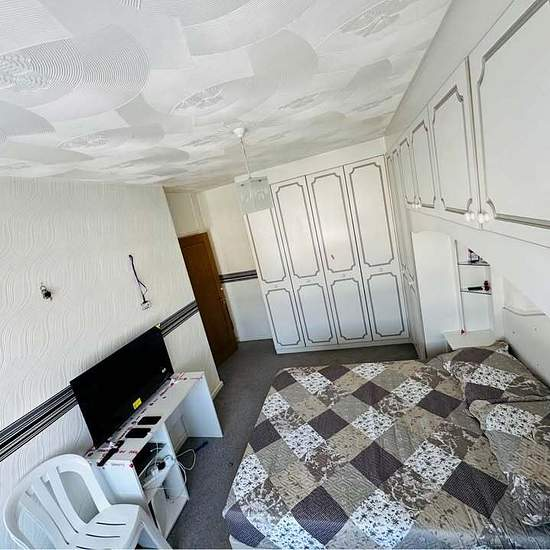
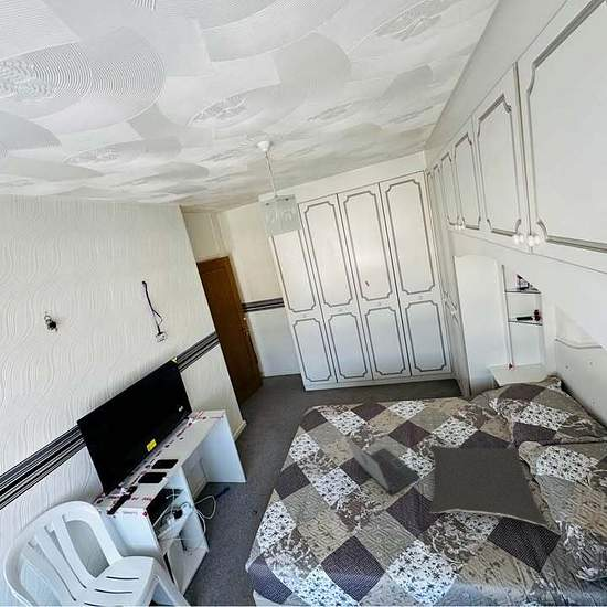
+ pillow [428,444,549,528]
+ laptop [344,436,420,497]
